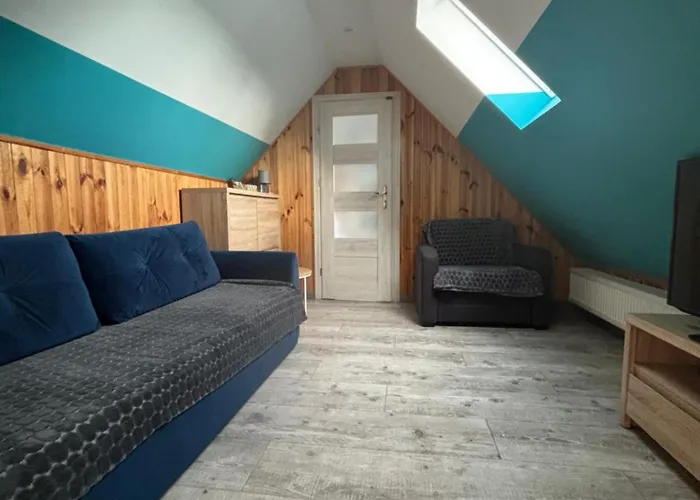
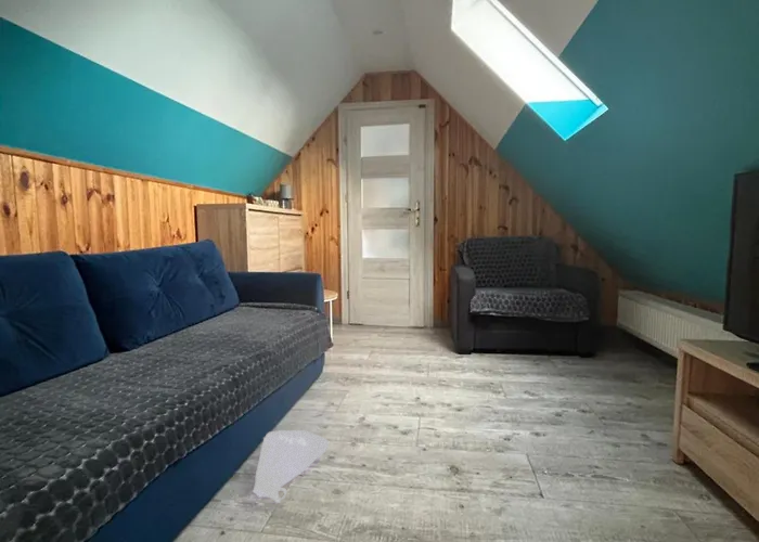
+ bag [252,429,331,504]
